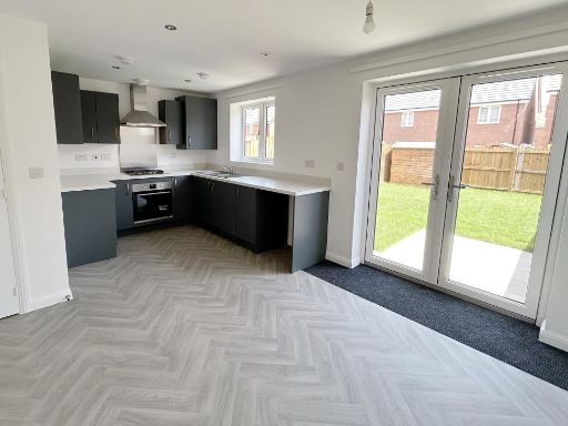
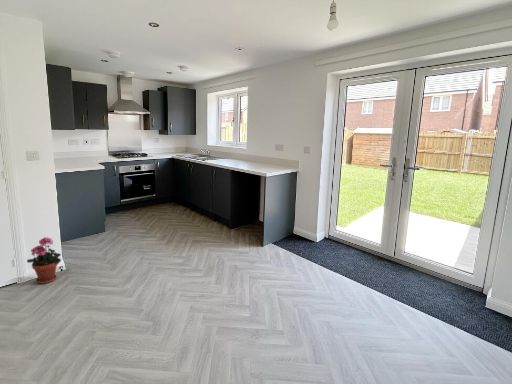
+ potted plant [26,236,62,285]
